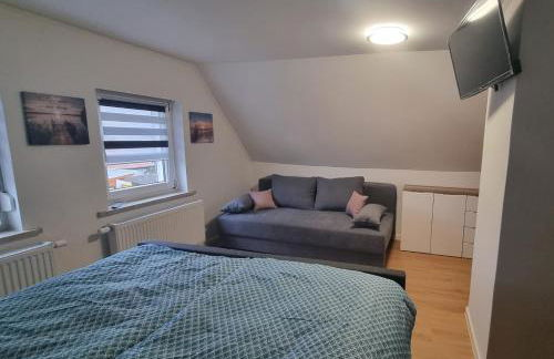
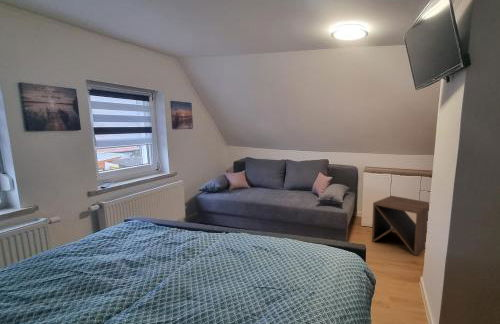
+ side table [371,195,430,257]
